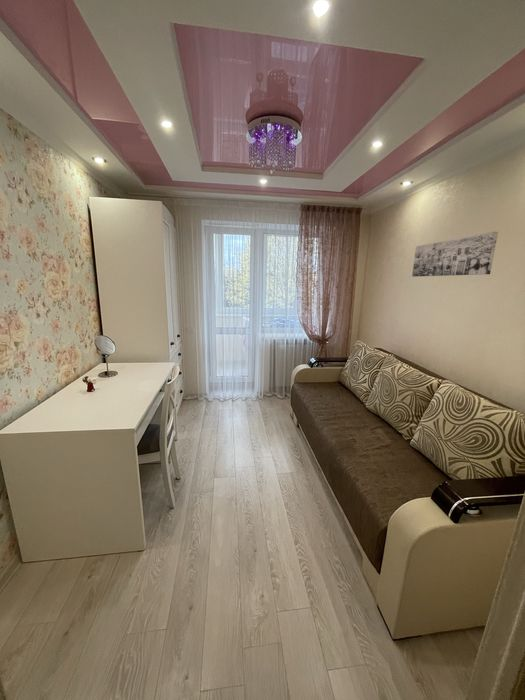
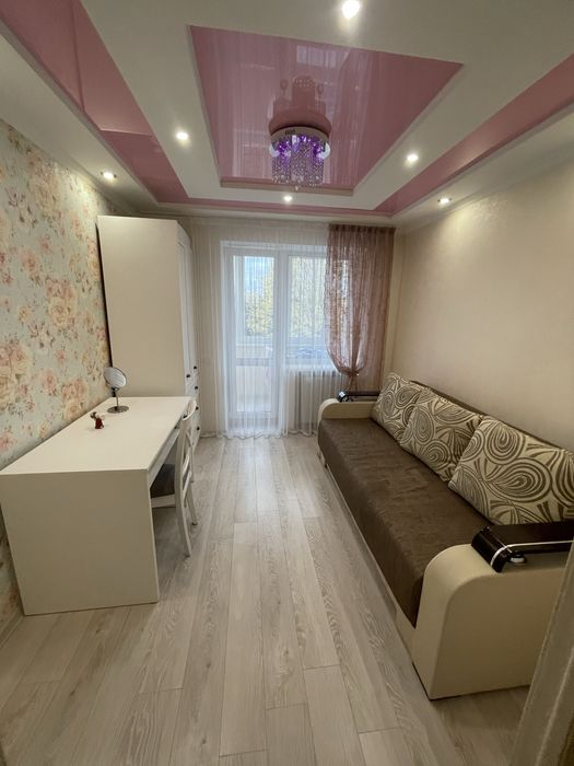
- wall art [411,231,499,278]
